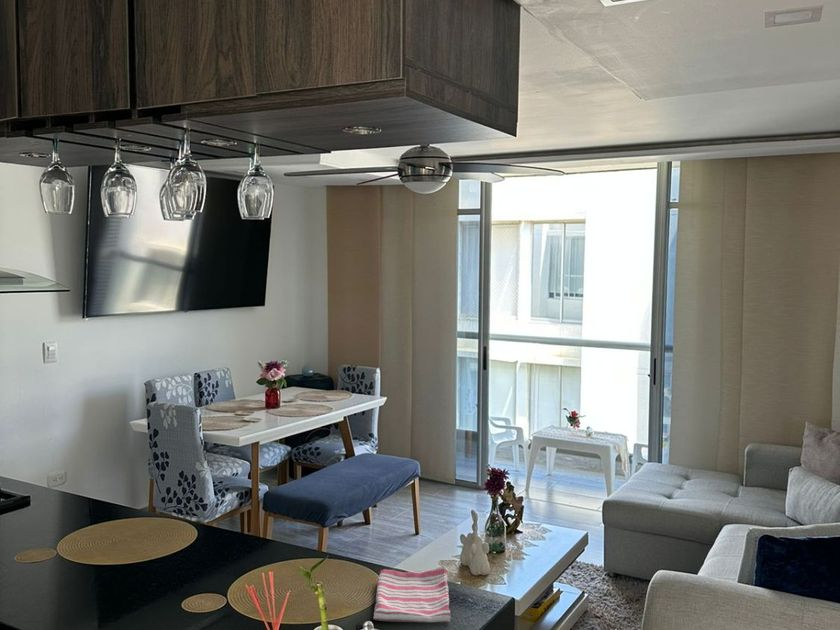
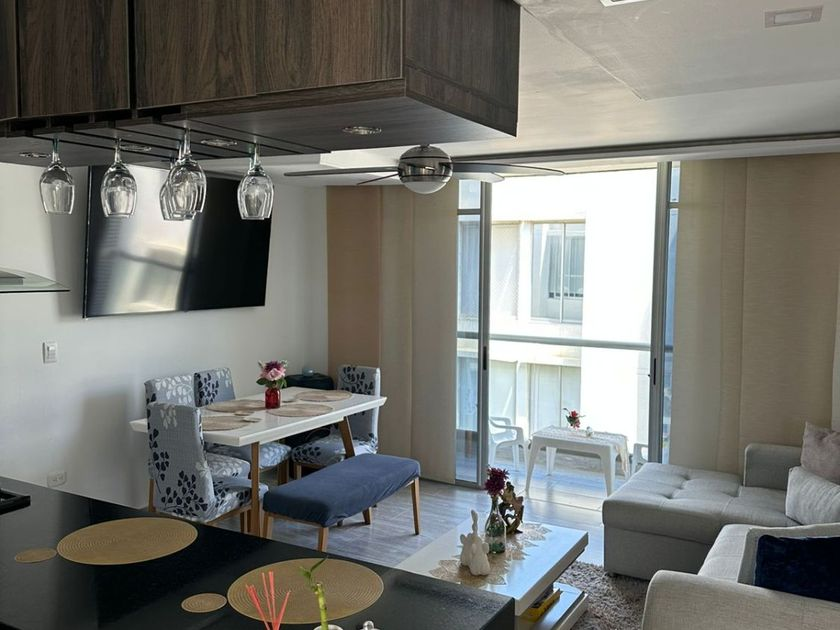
- dish towel [372,567,452,624]
